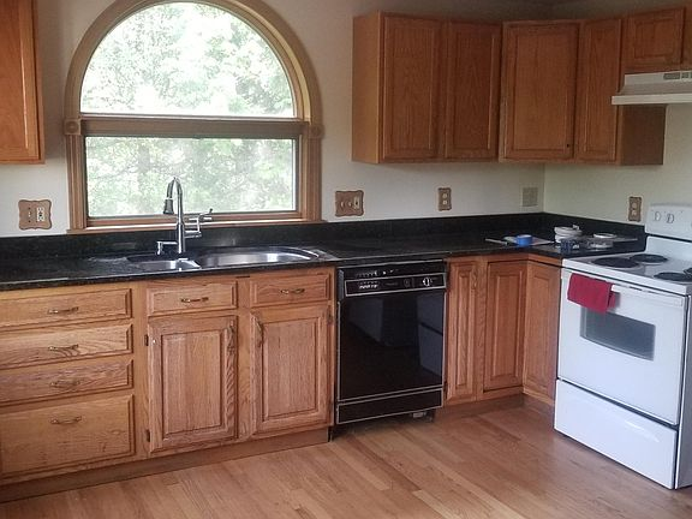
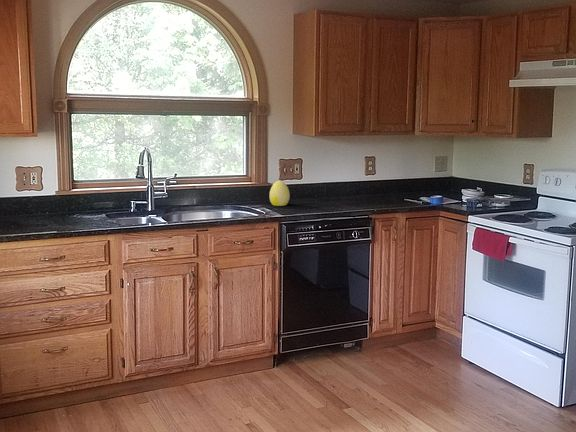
+ decorative egg [269,180,291,207]
